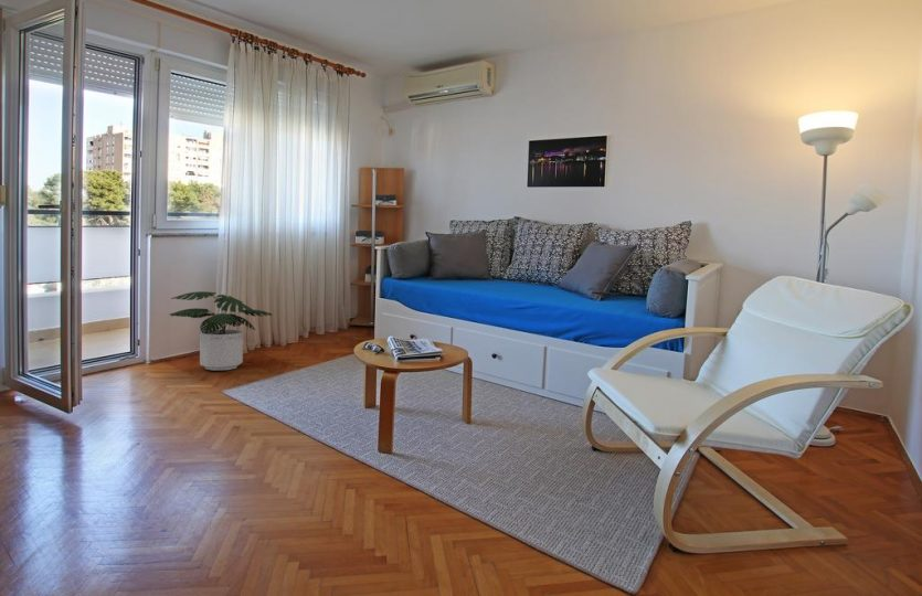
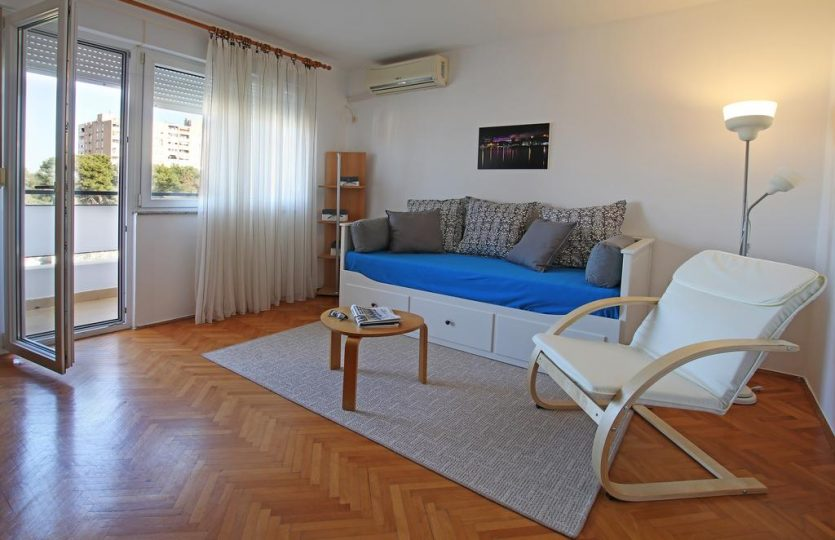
- potted plant [169,290,274,372]
